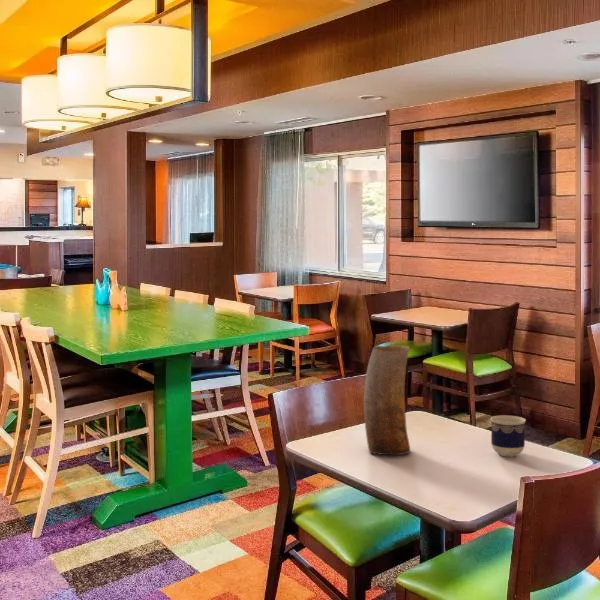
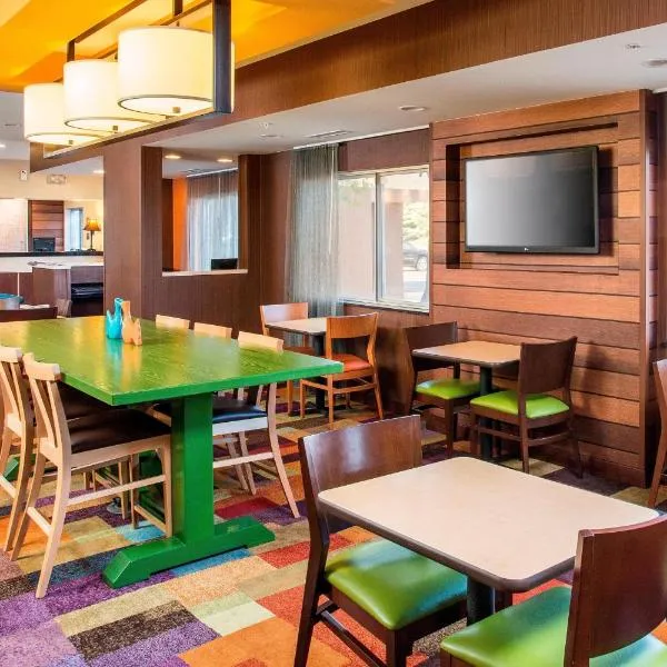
- cup [489,414,527,458]
- vase [363,344,411,456]
